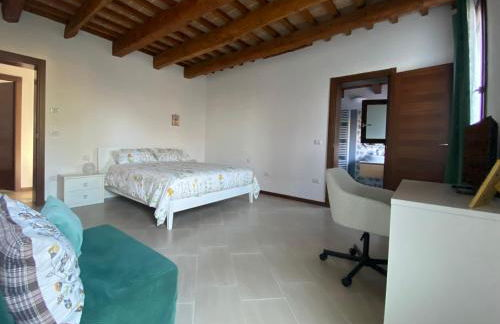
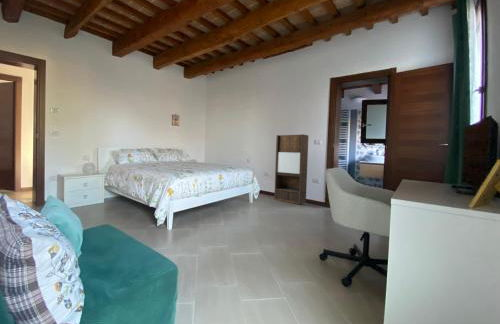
+ shelving unit [273,133,309,205]
